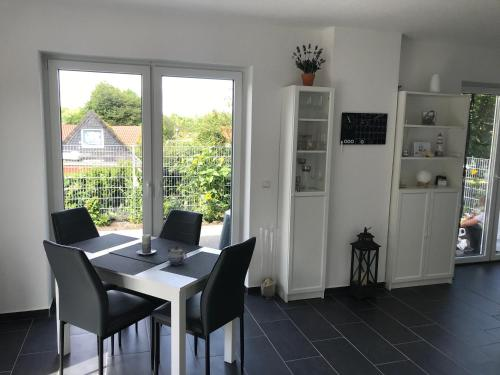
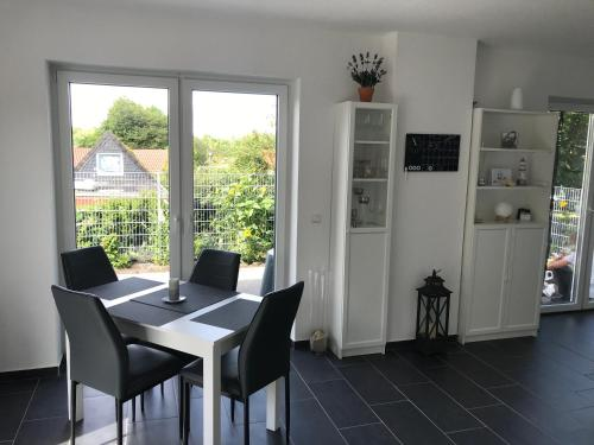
- teapot [166,246,188,265]
